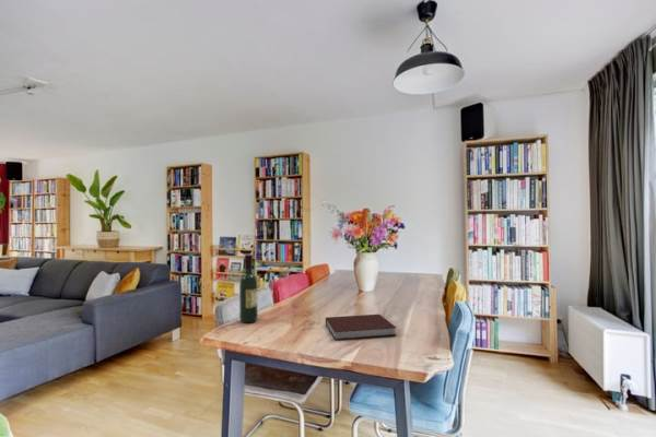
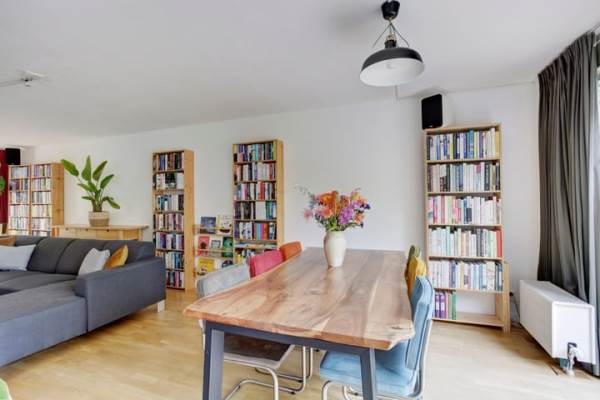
- wine bottle [238,253,259,323]
- notebook [325,314,398,341]
